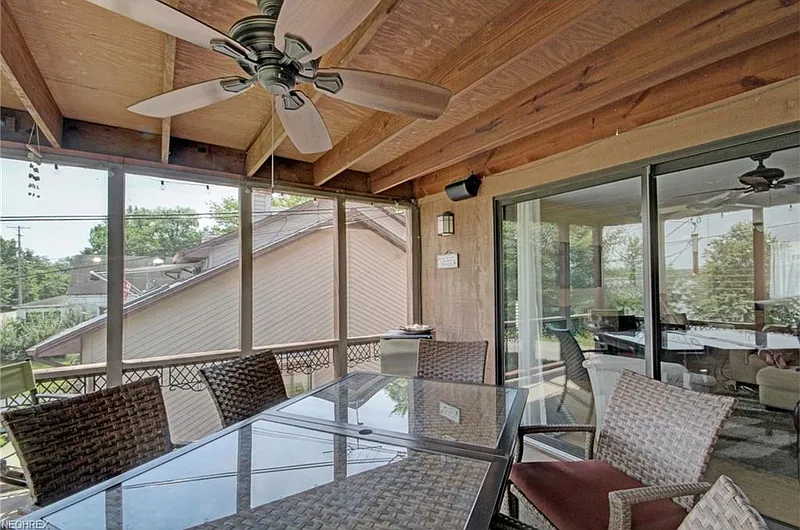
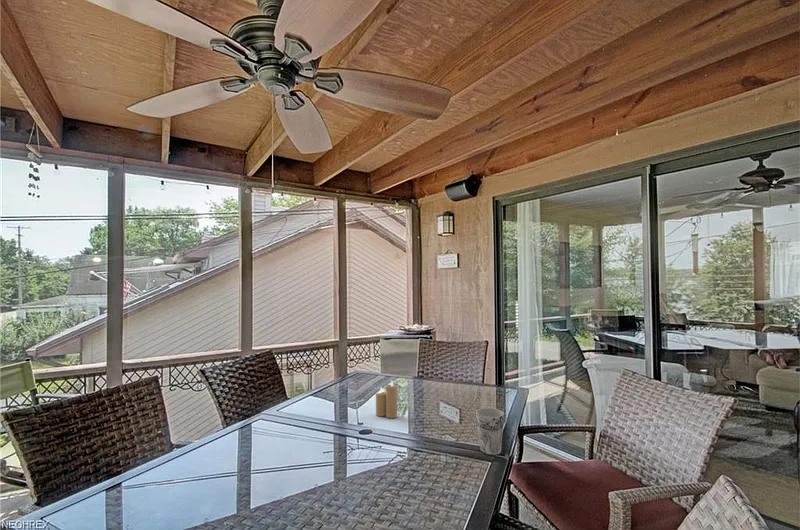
+ candle [374,380,399,419]
+ cup [475,407,505,456]
